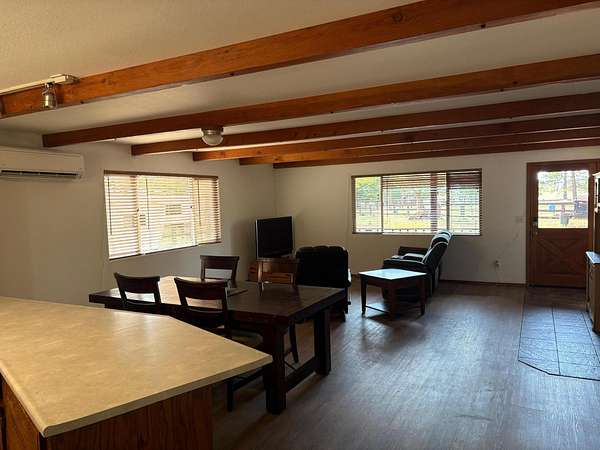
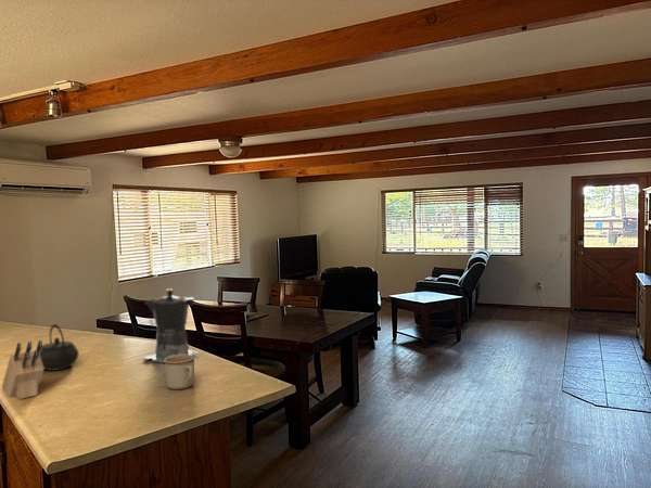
+ knife block [1,339,44,400]
+ kettle [39,323,80,372]
+ coffee maker [142,287,197,364]
+ mug [164,355,195,390]
